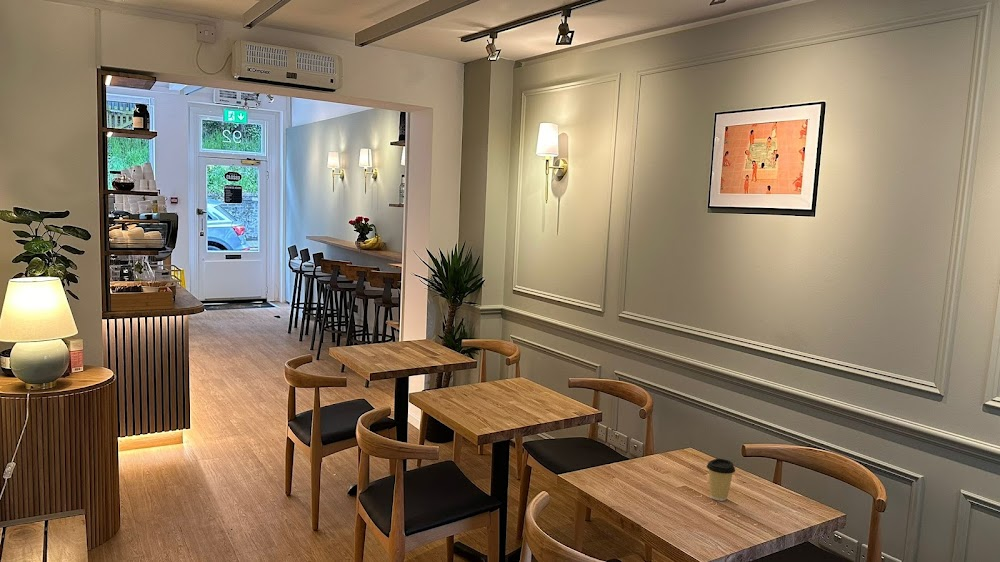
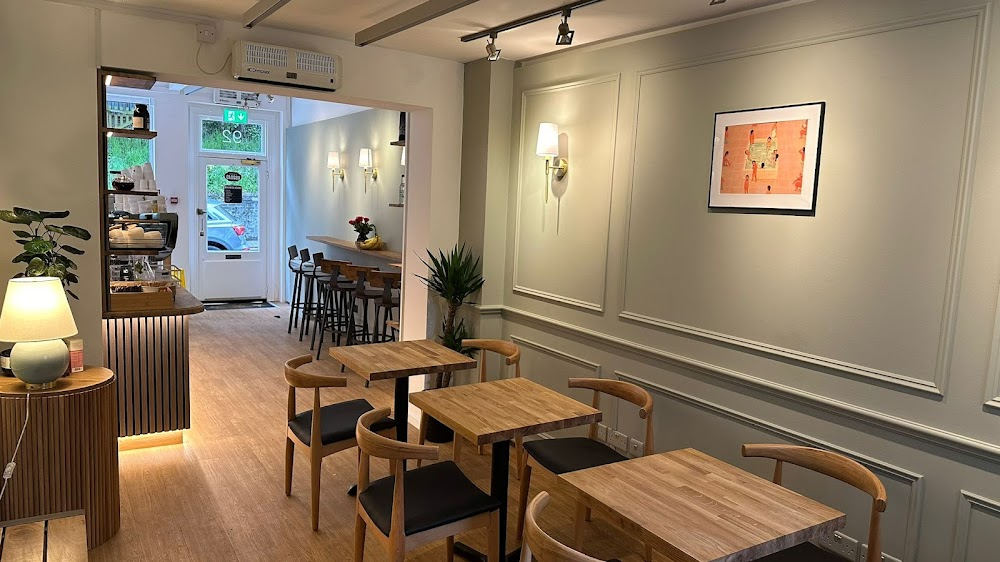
- coffee cup [706,458,736,502]
